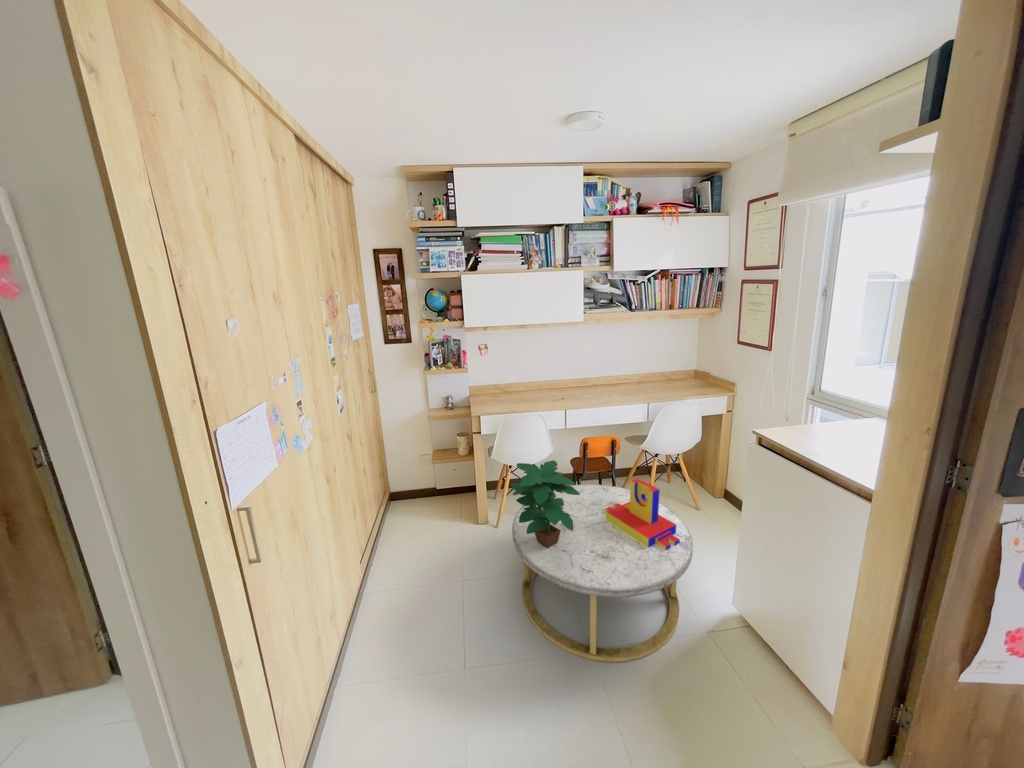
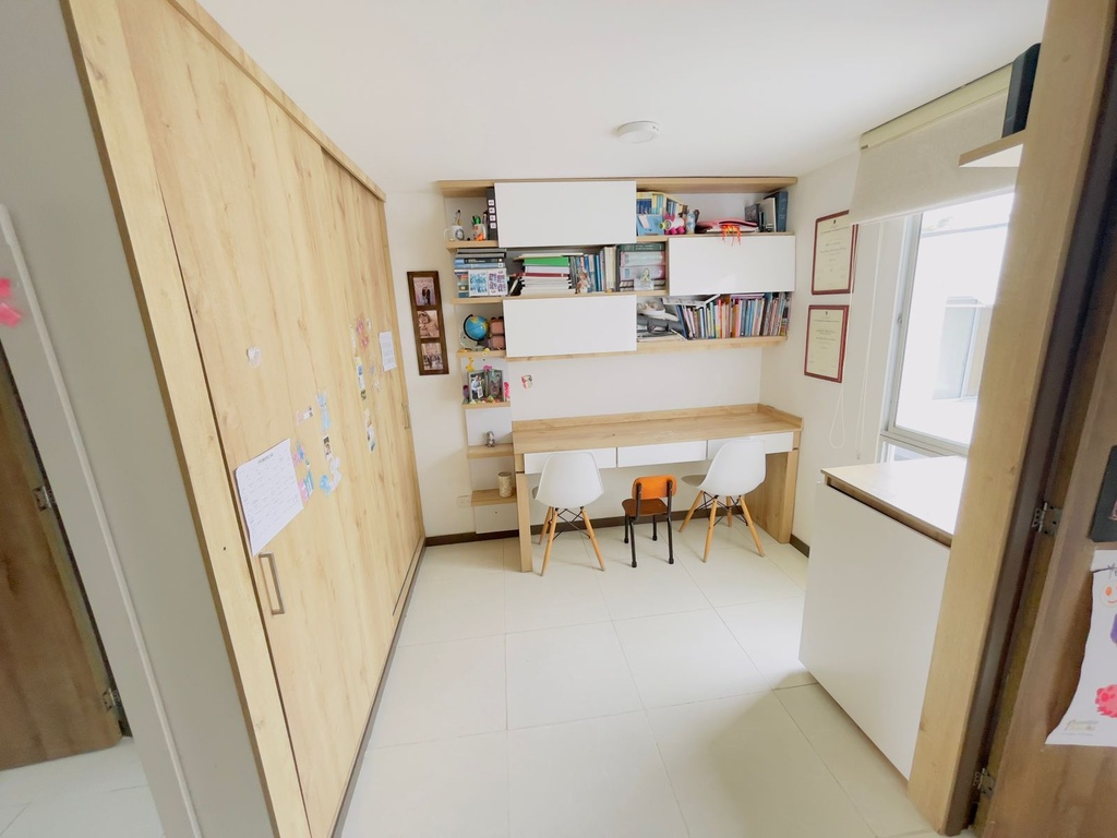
- potted plant [510,459,580,549]
- toy block set [605,477,680,551]
- coffee table [511,483,694,663]
